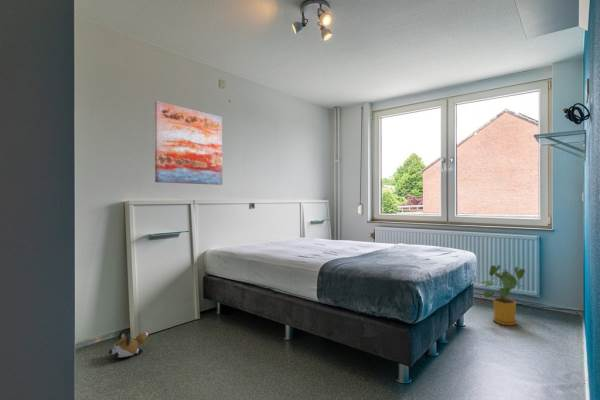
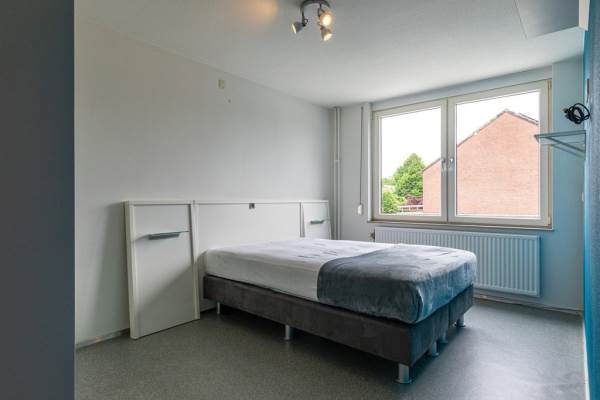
- wall art [154,100,223,186]
- house plant [480,264,526,326]
- plush toy [108,330,149,358]
